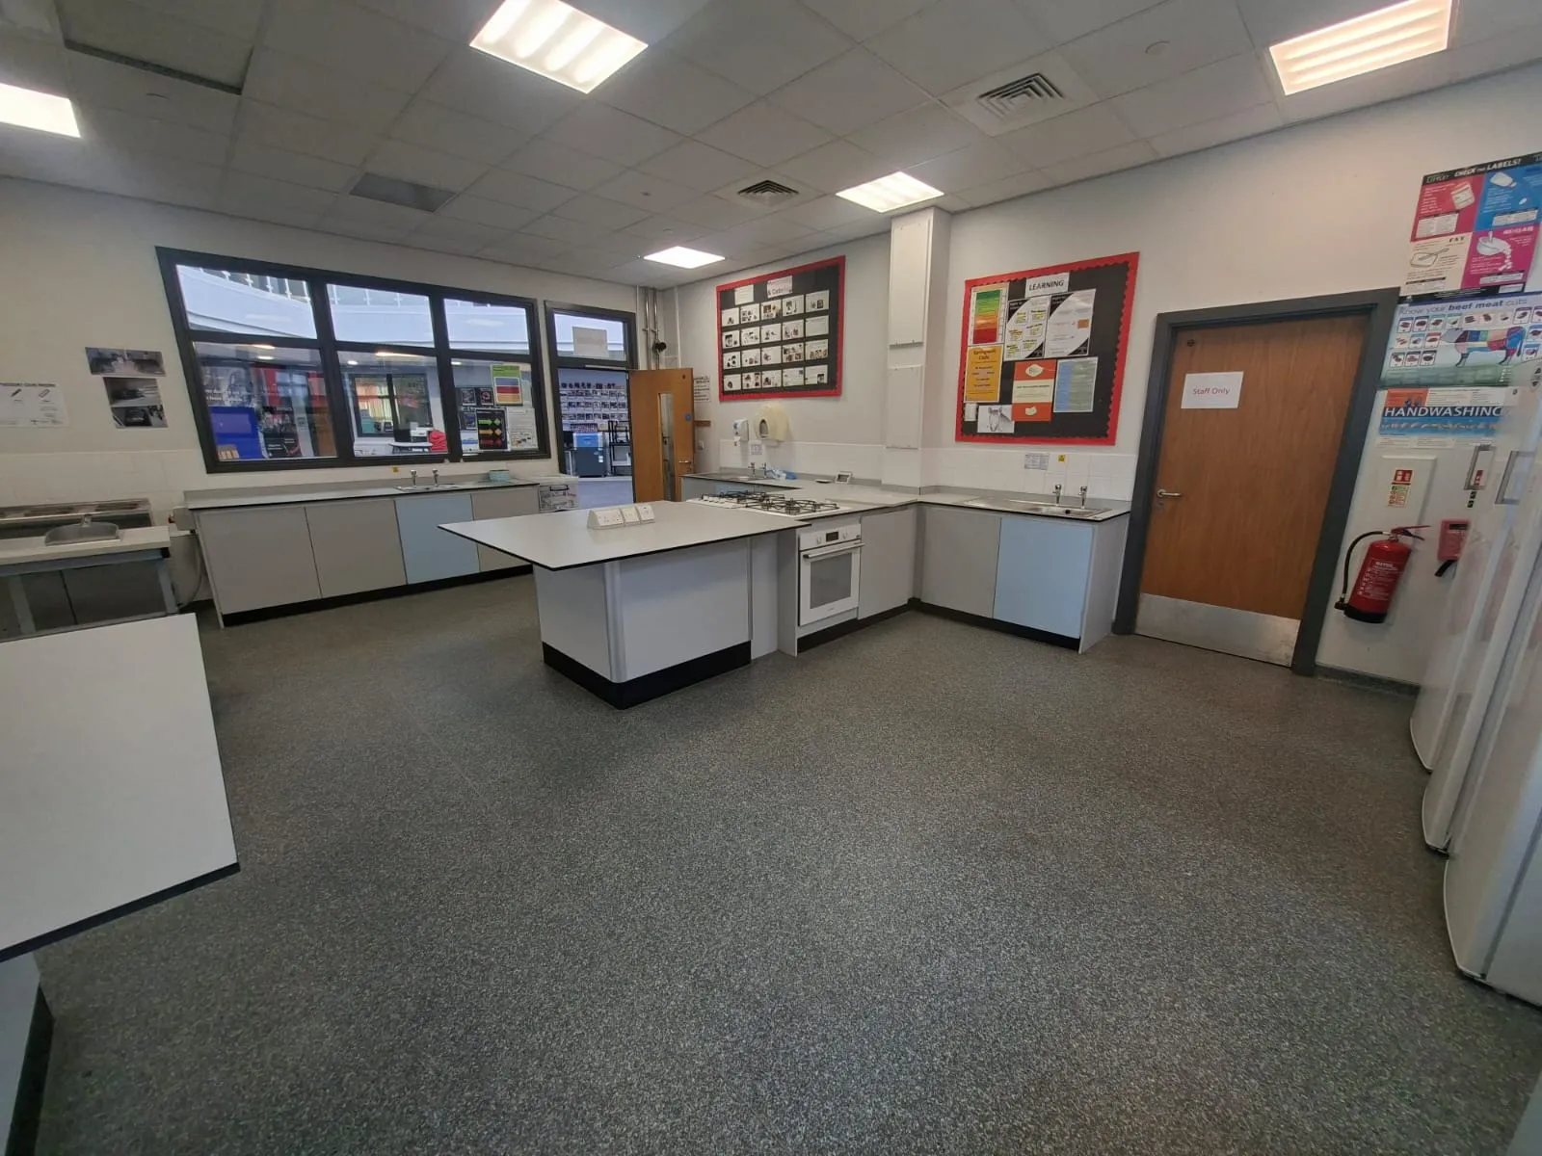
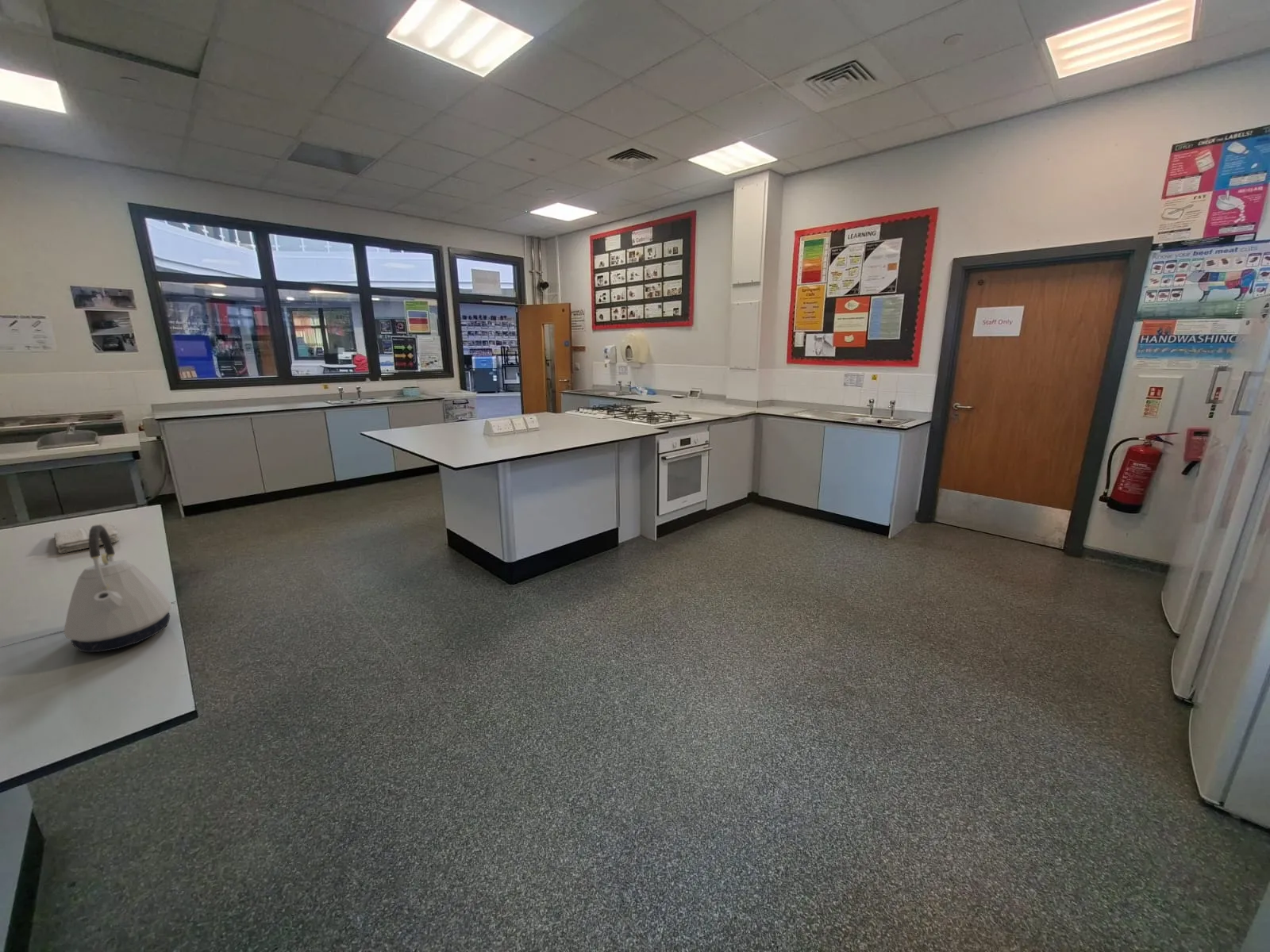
+ washcloth [53,521,120,554]
+ kettle [63,525,172,653]
